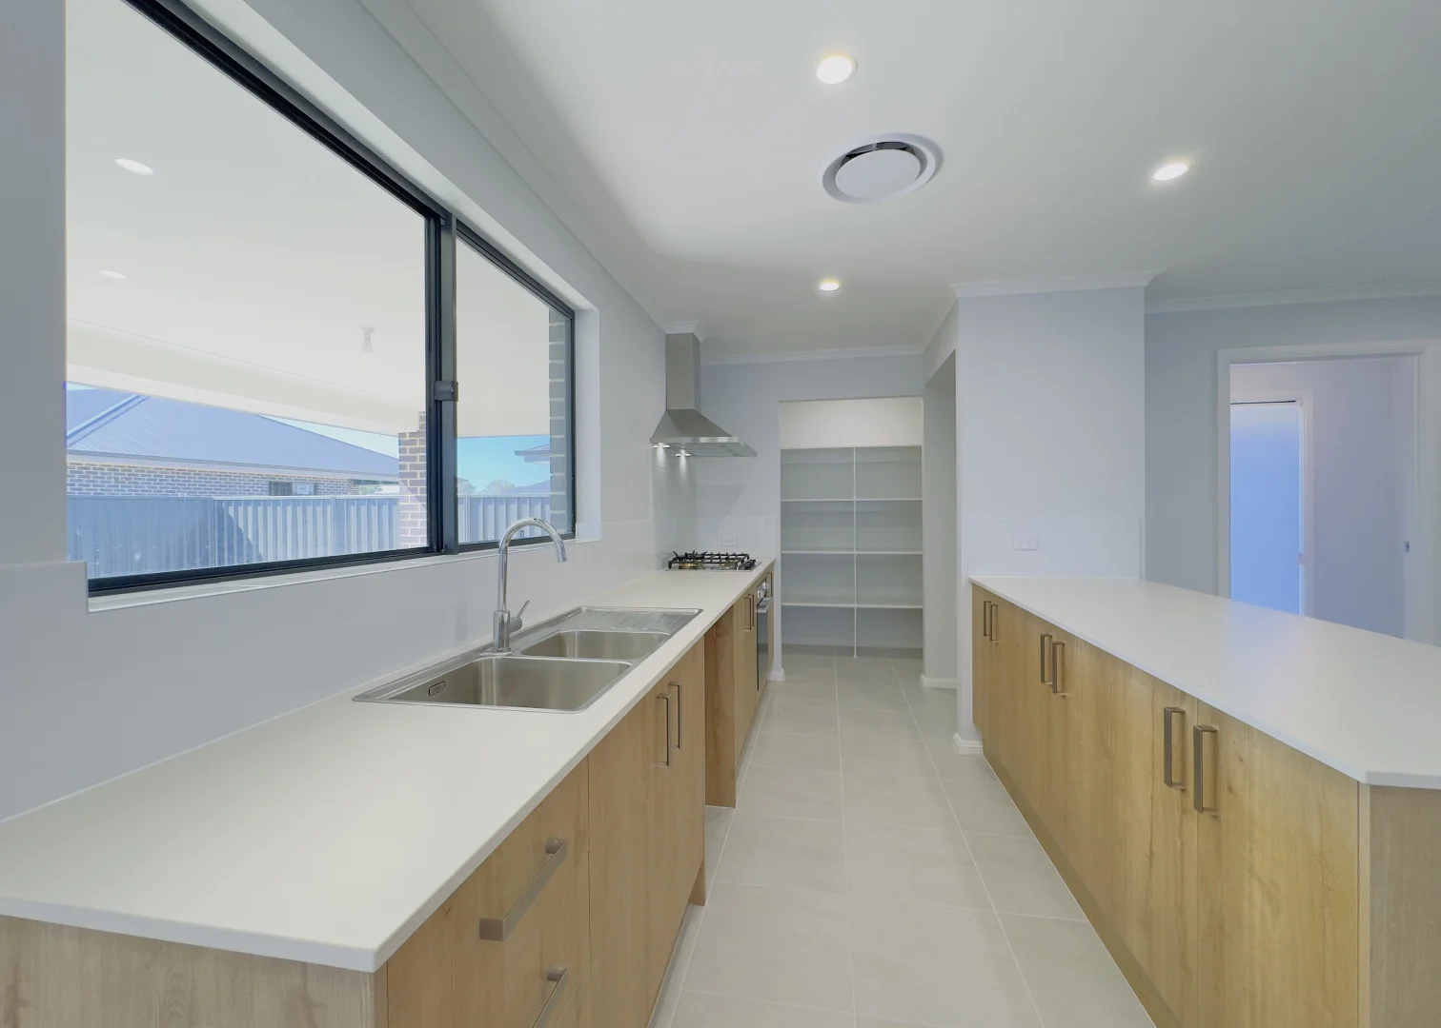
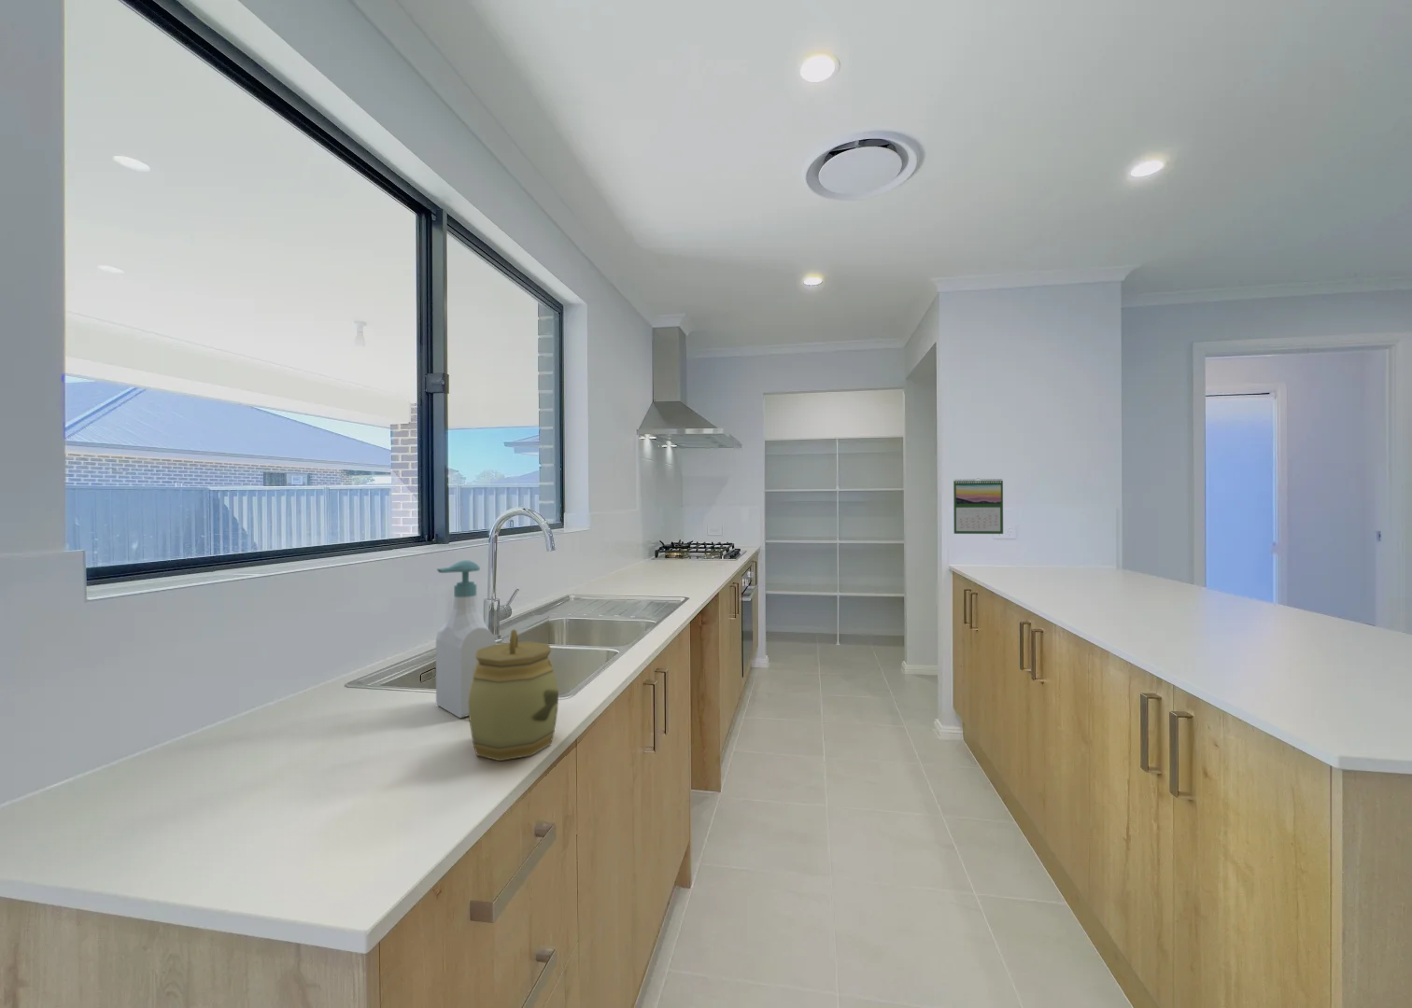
+ calendar [953,477,1004,535]
+ soap bottle [435,559,496,719]
+ jar [468,628,560,761]
